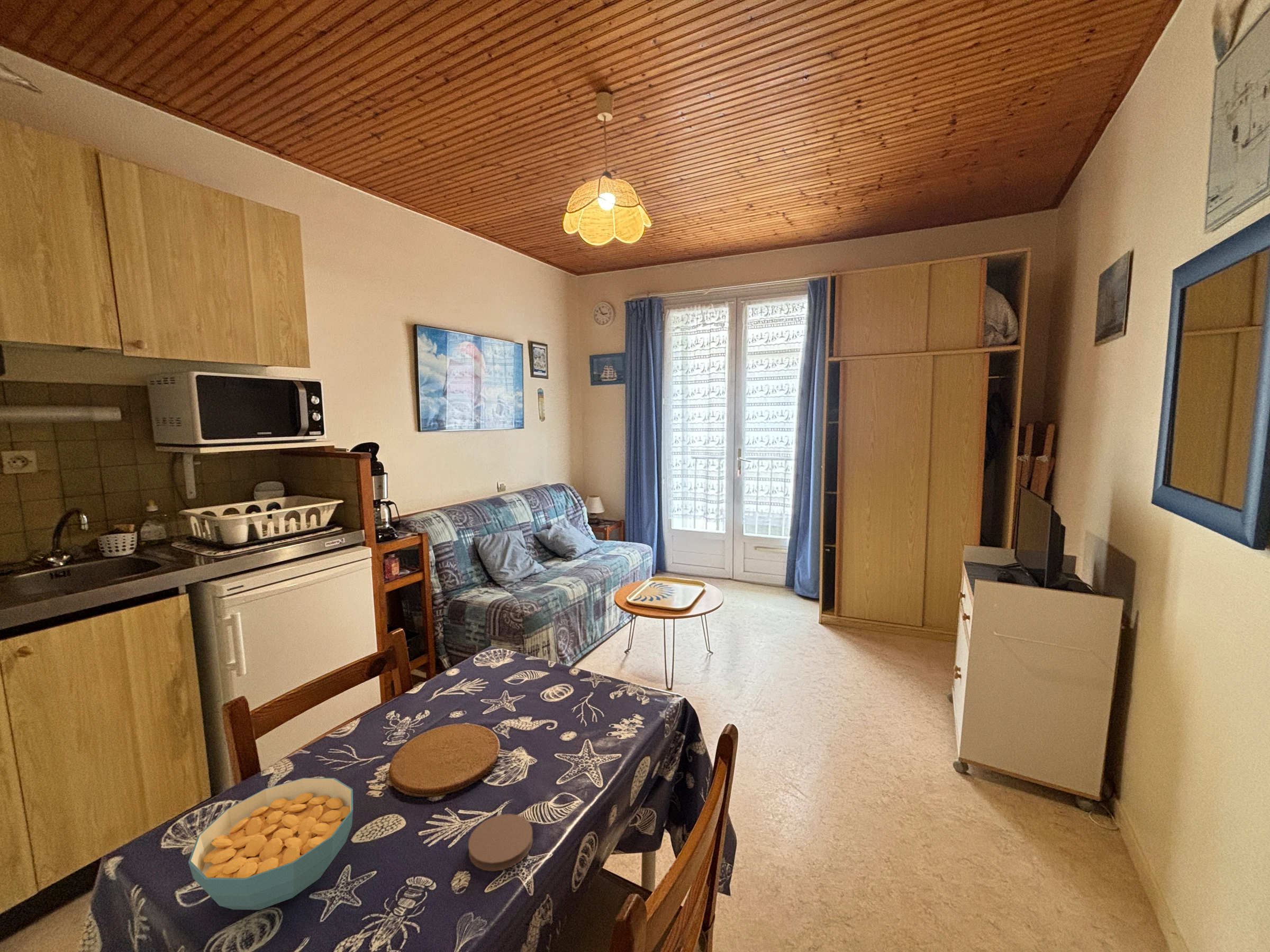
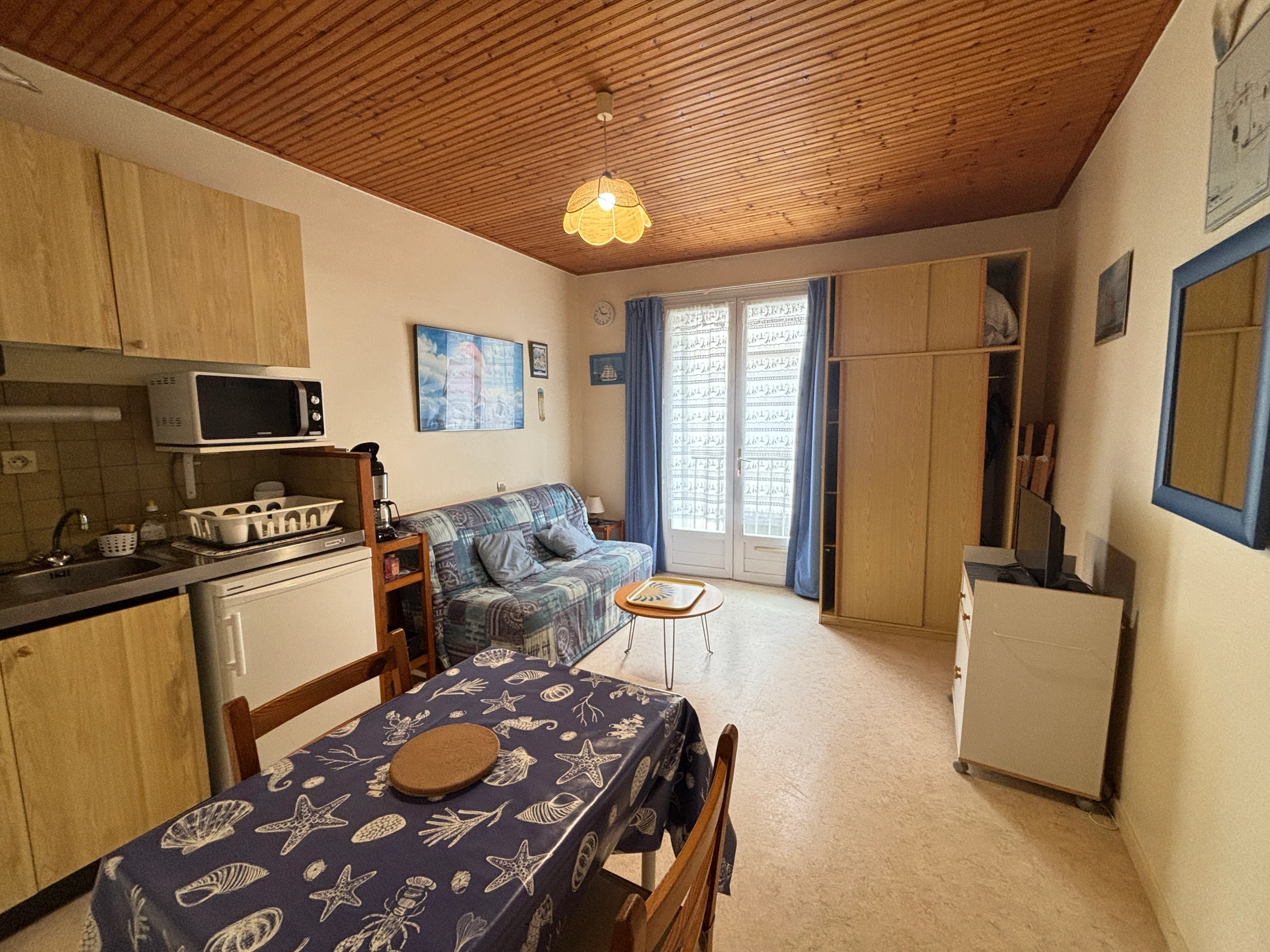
- cereal bowl [188,777,353,910]
- coaster [468,813,533,872]
